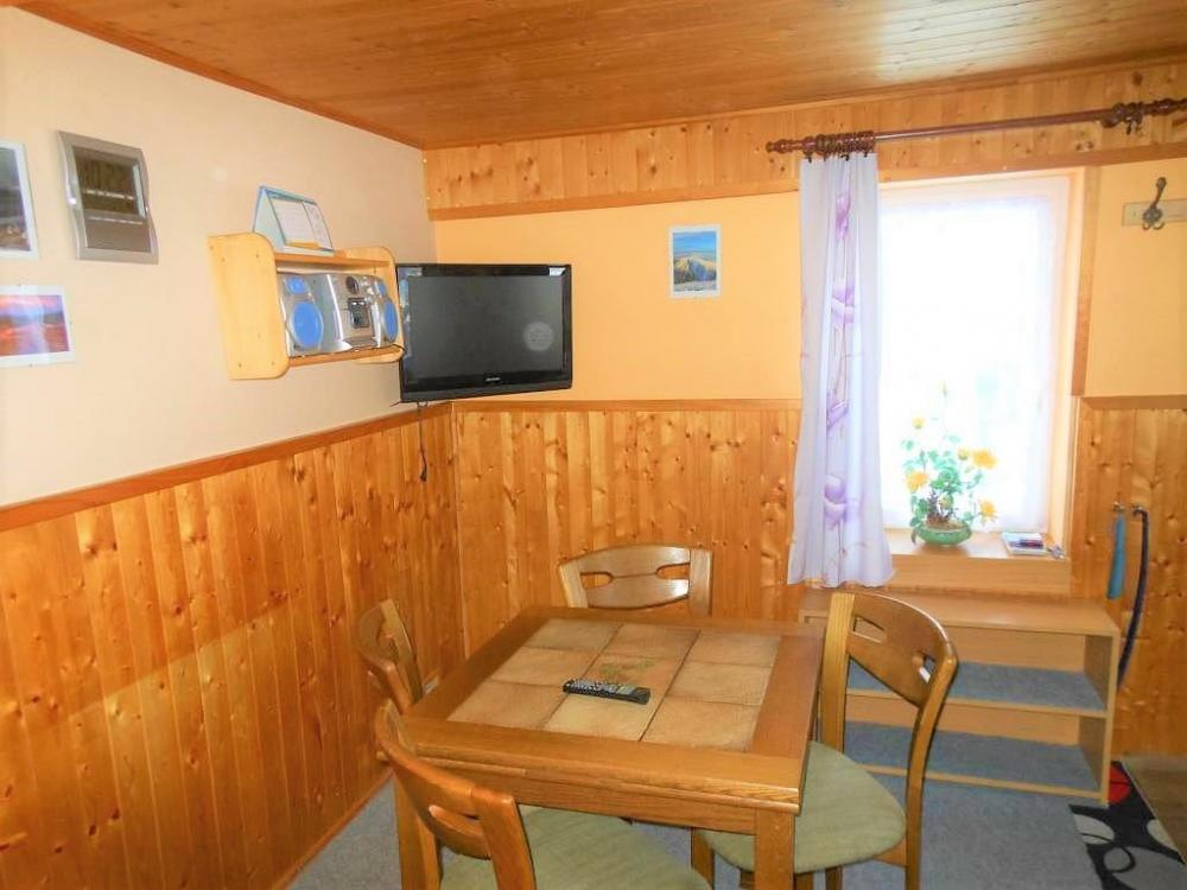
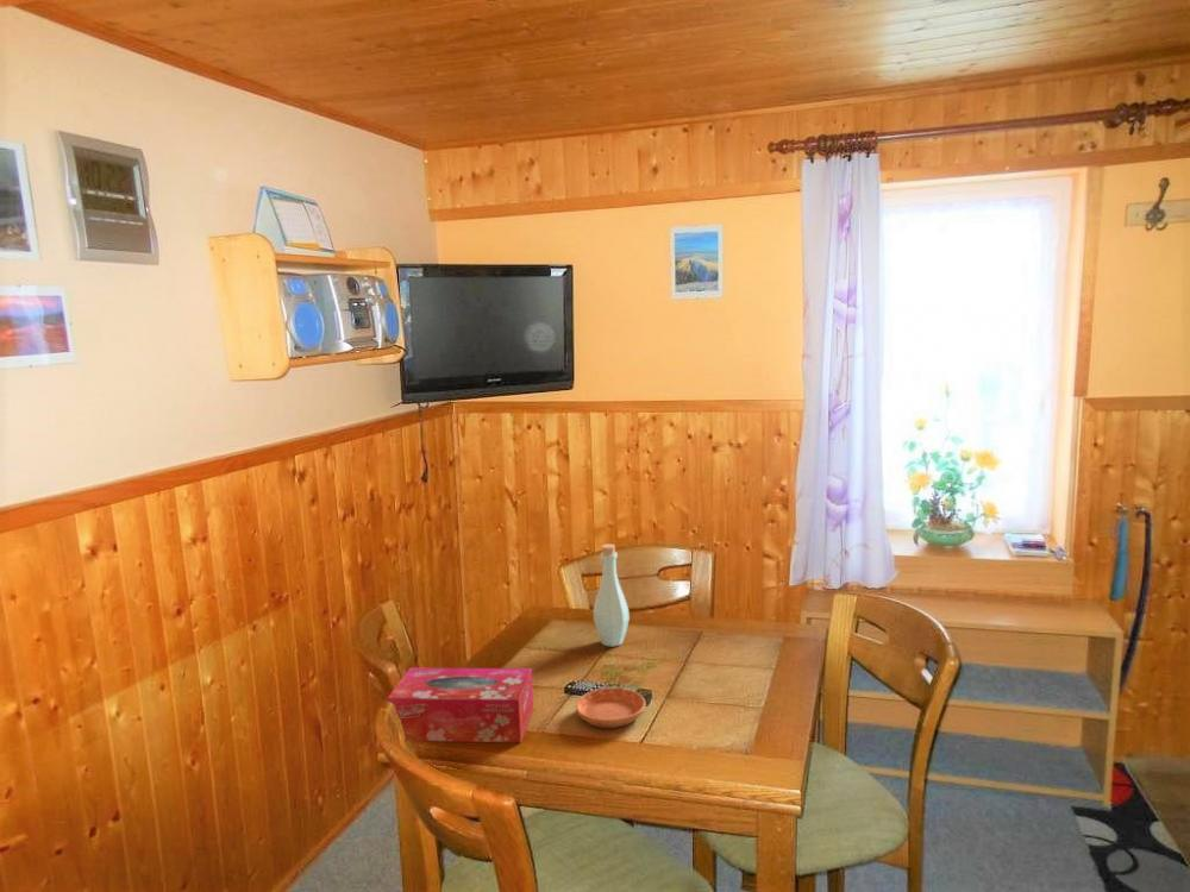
+ saucer [575,686,647,729]
+ tissue box [387,667,534,743]
+ bottle [593,544,631,647]
